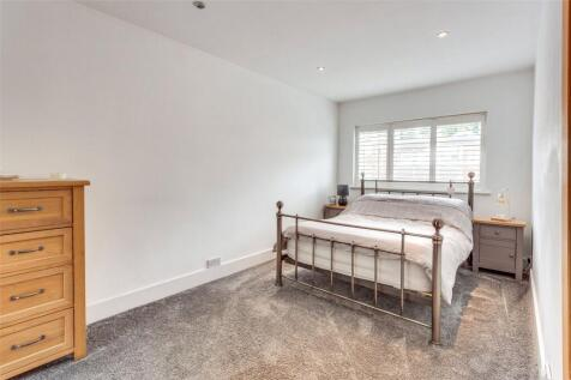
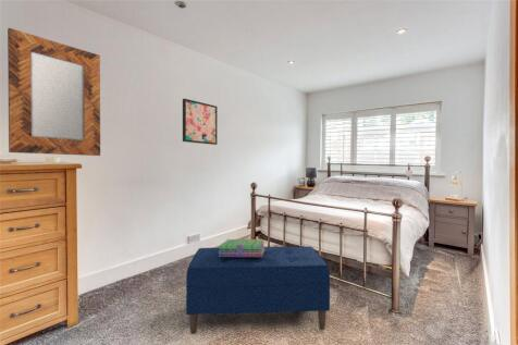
+ bench [185,245,331,335]
+ stack of books [219,238,266,257]
+ wall art [182,98,219,146]
+ home mirror [7,27,101,157]
